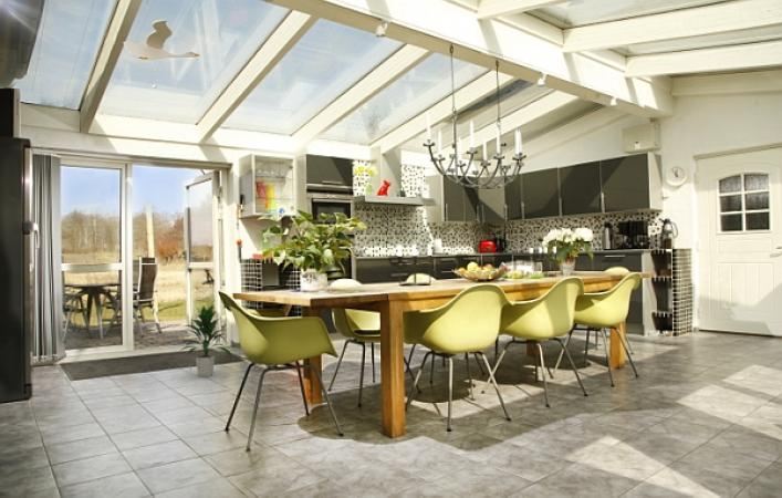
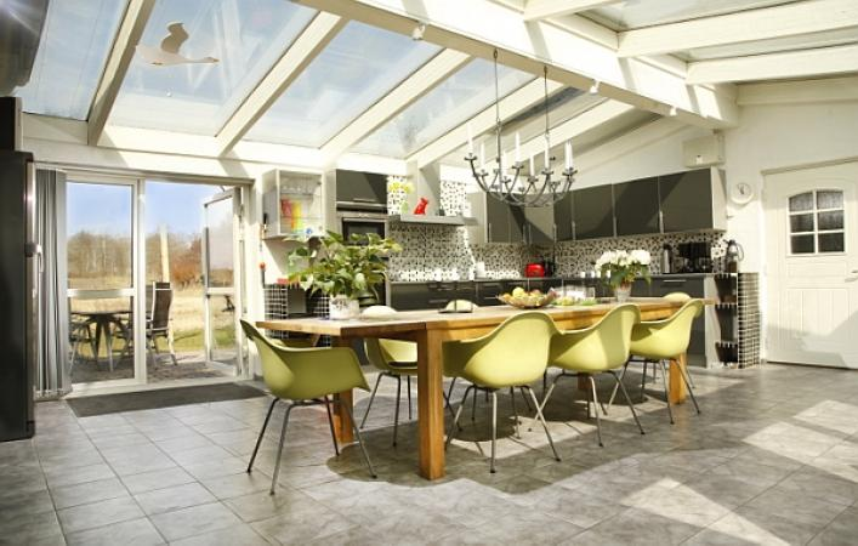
- indoor plant [178,303,234,377]
